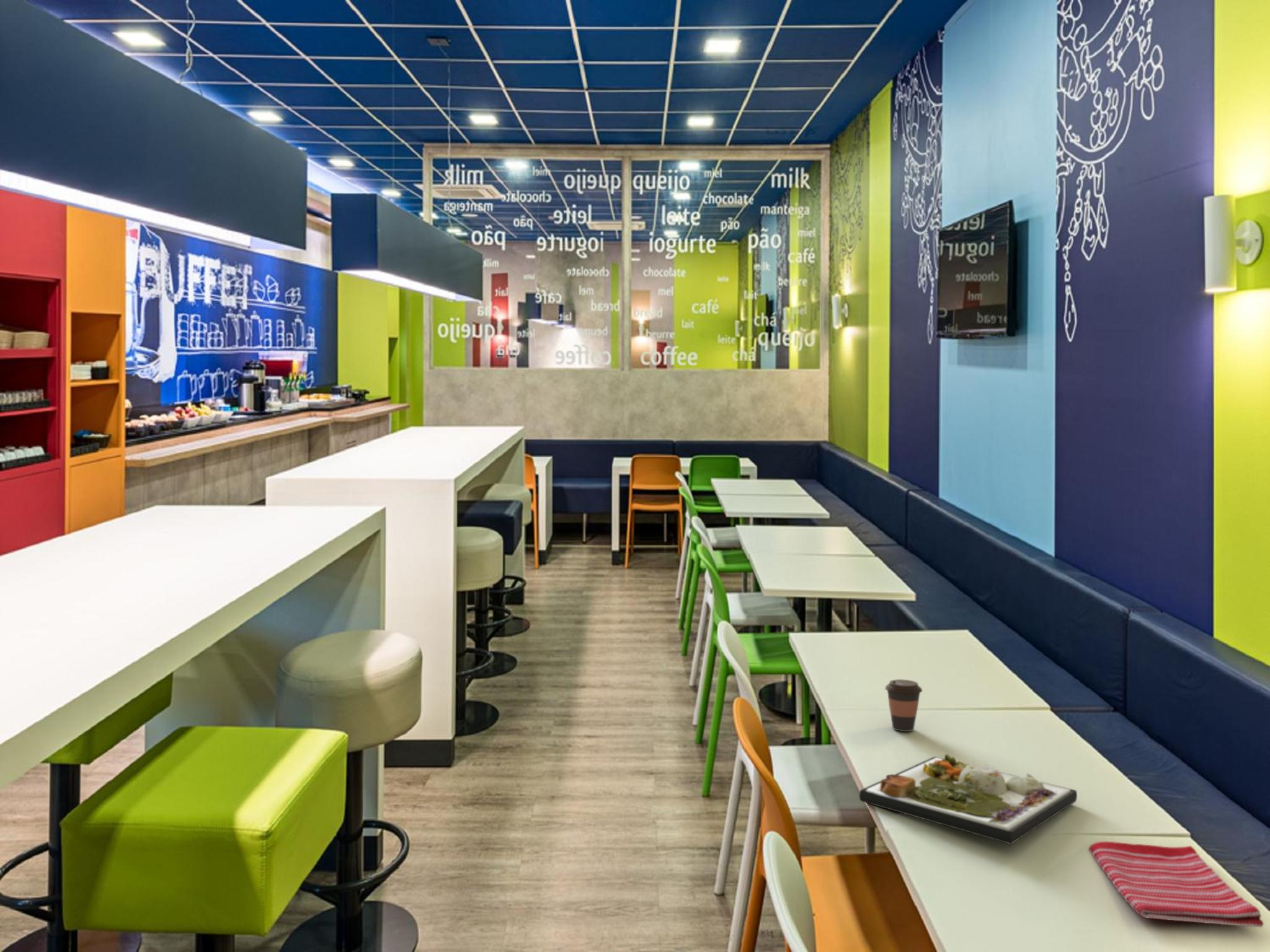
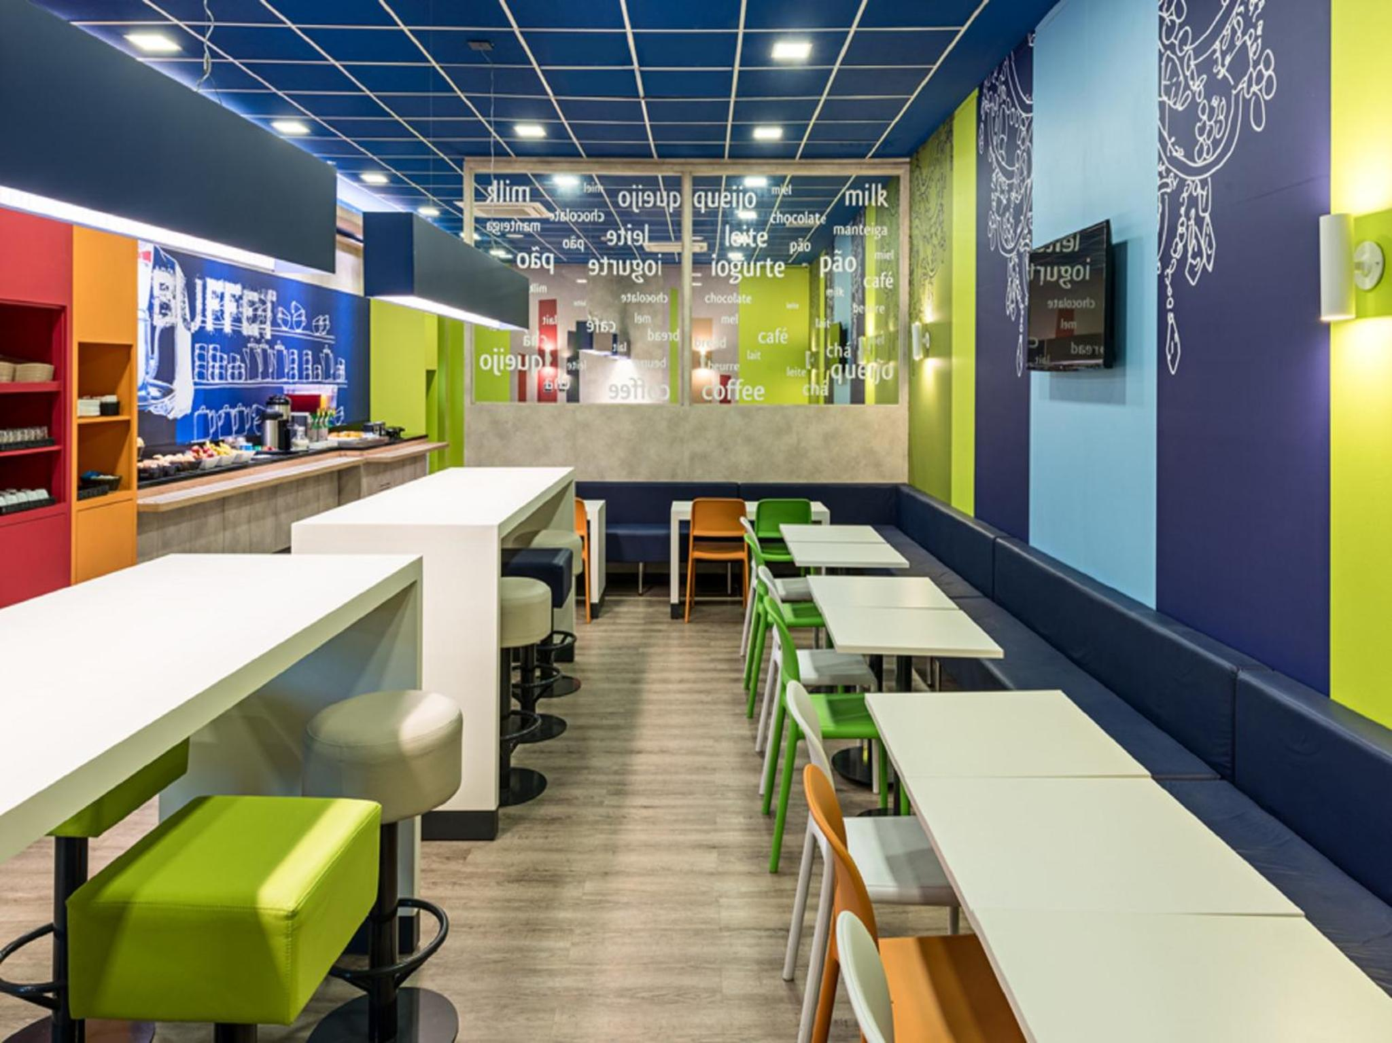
- dish towel [1088,841,1264,928]
- dinner plate [859,754,1078,845]
- coffee cup [884,679,923,732]
